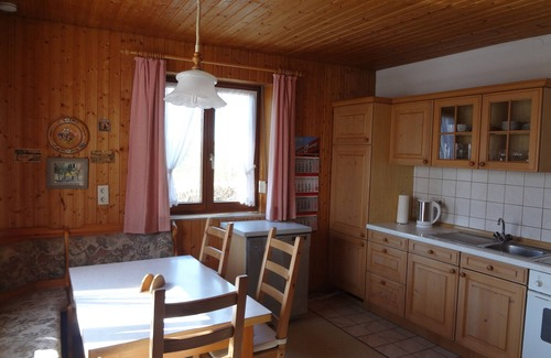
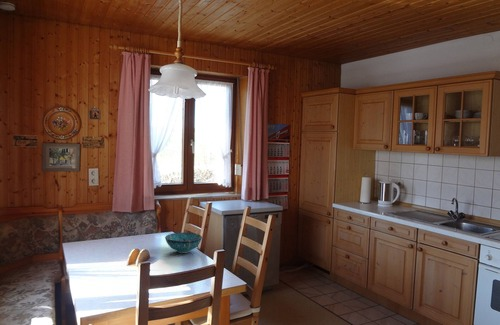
+ bowl [164,232,203,254]
